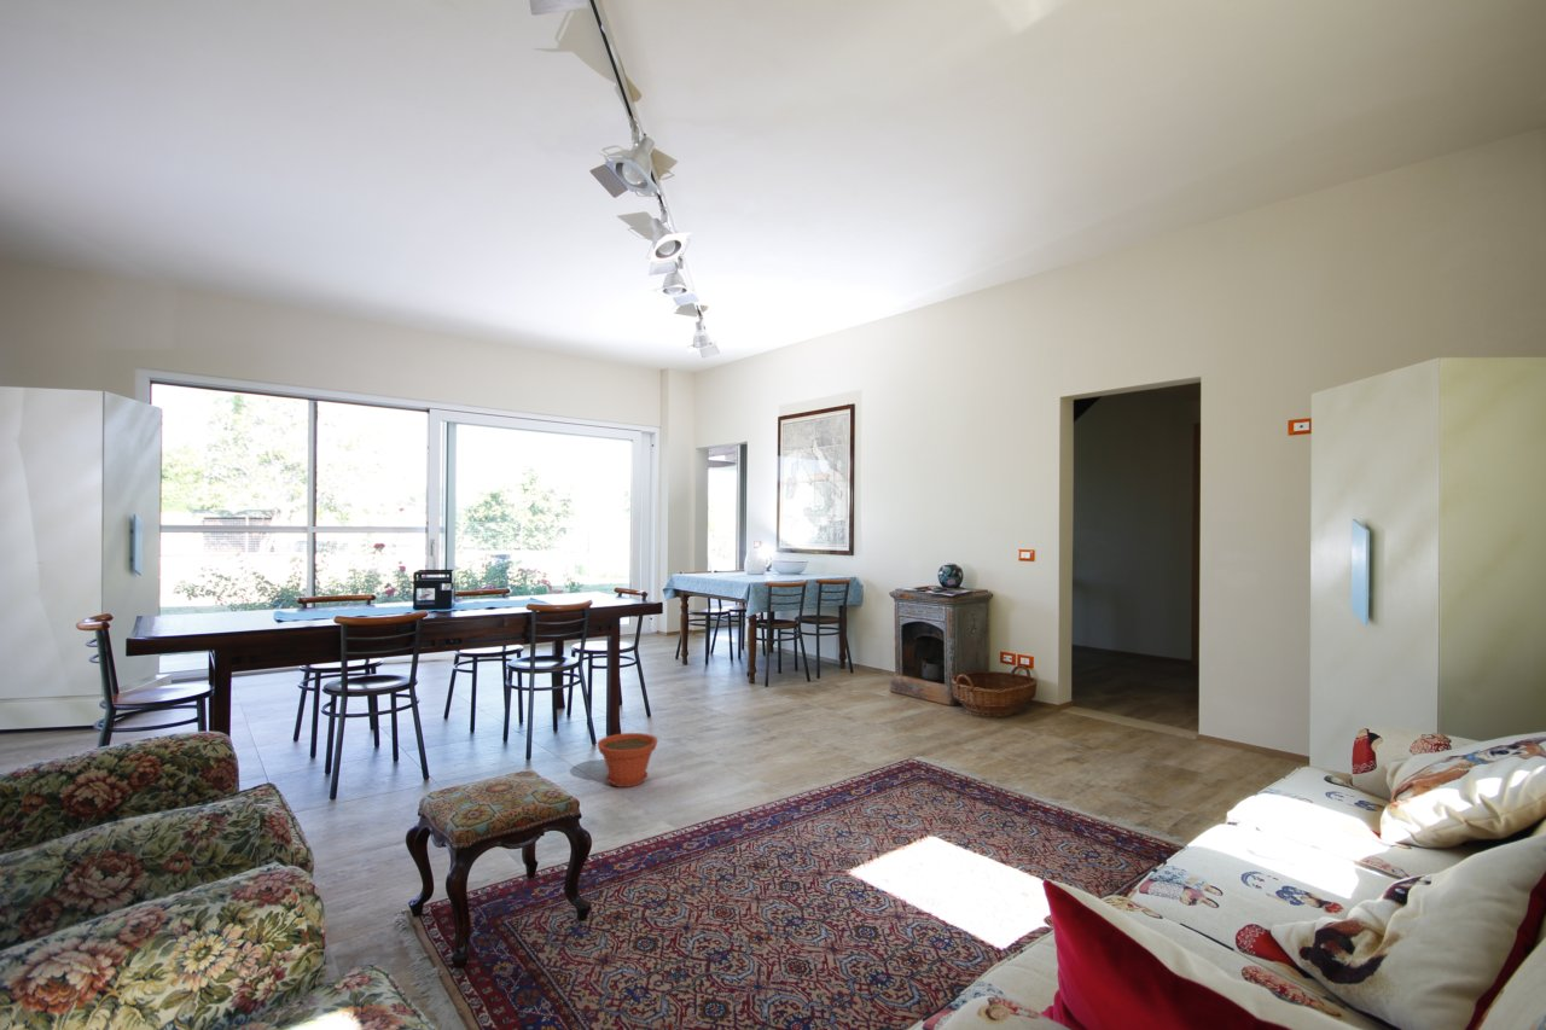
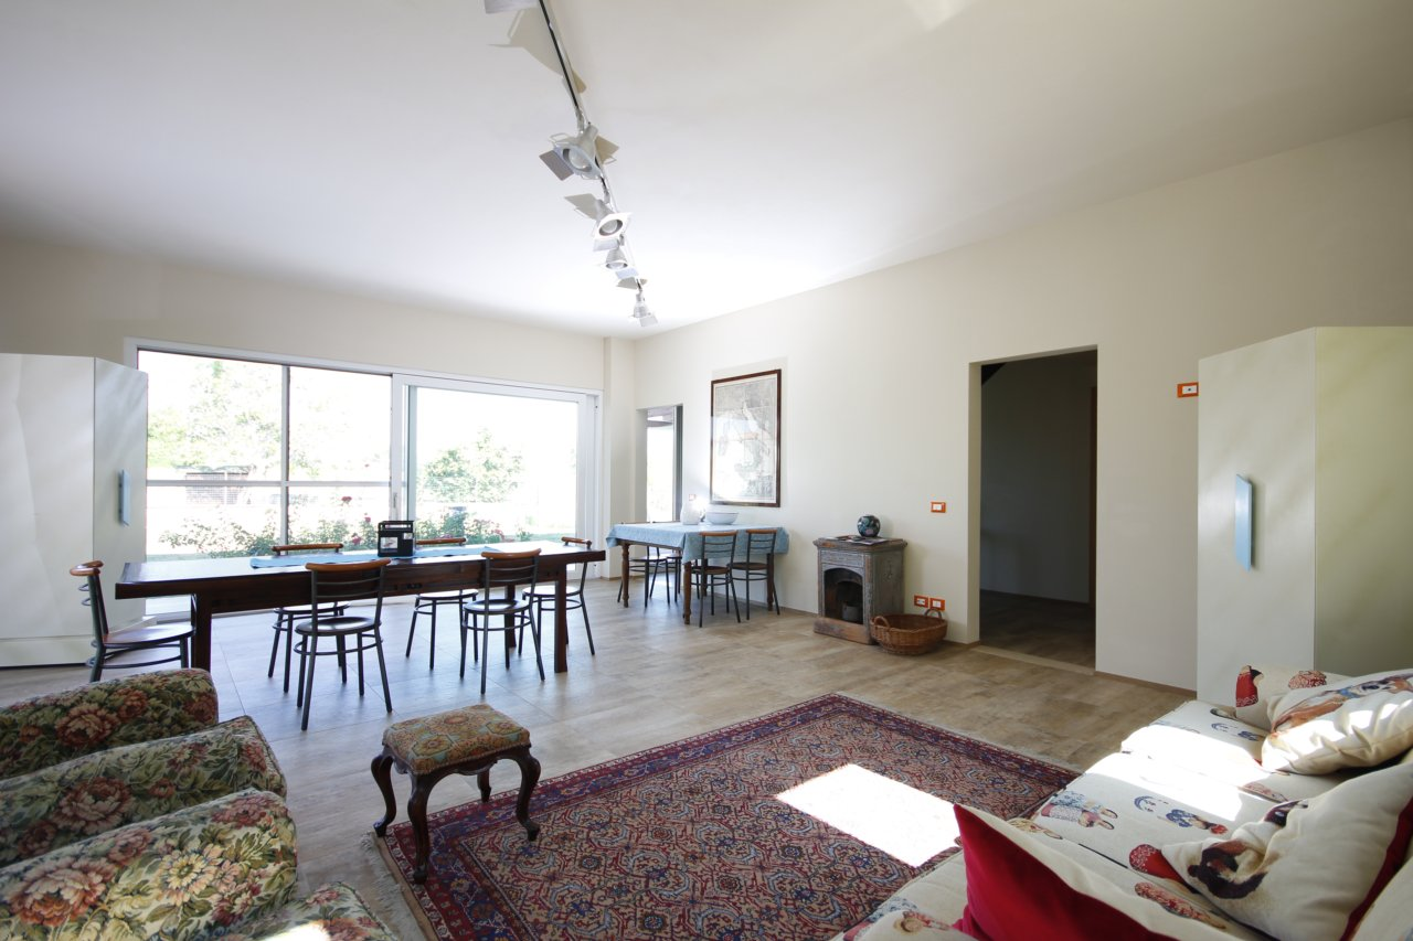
- plant pot [595,732,659,788]
